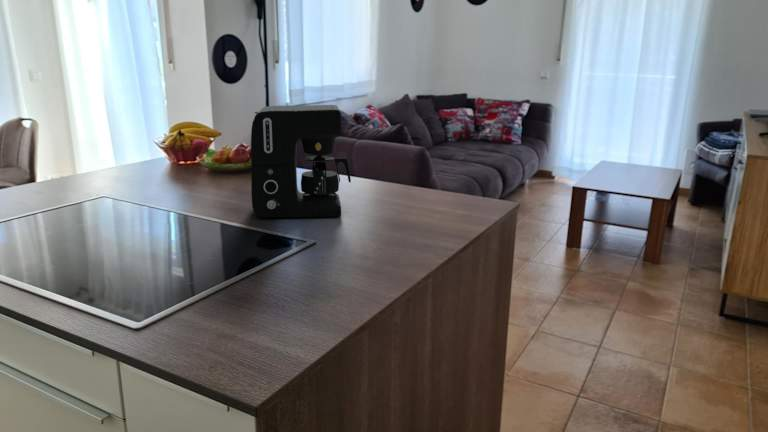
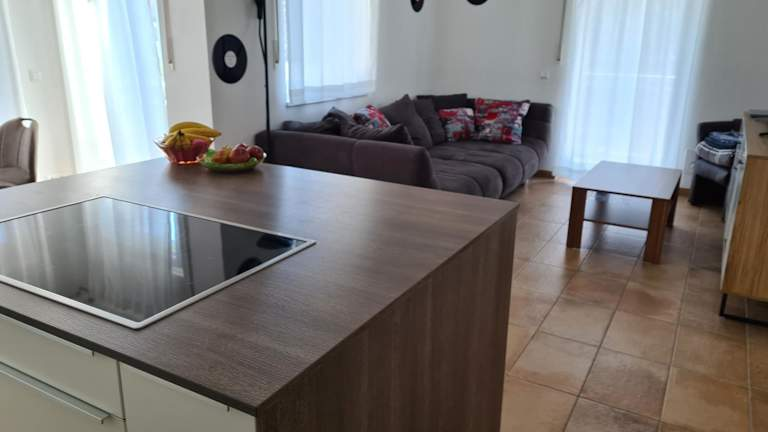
- coffee maker [250,104,352,218]
